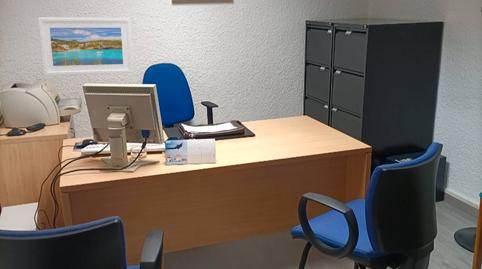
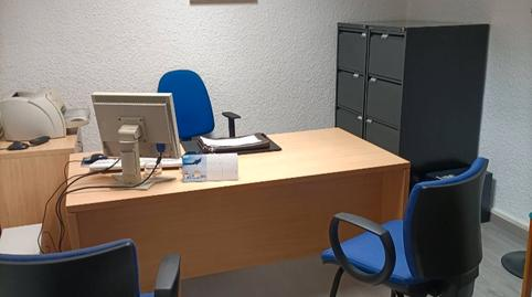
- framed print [37,17,134,77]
